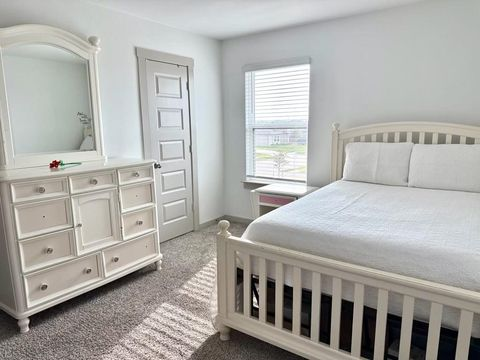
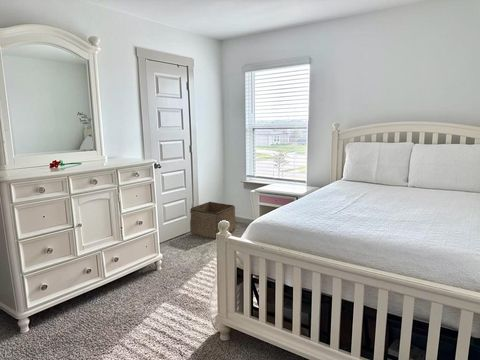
+ storage bin [189,201,237,240]
